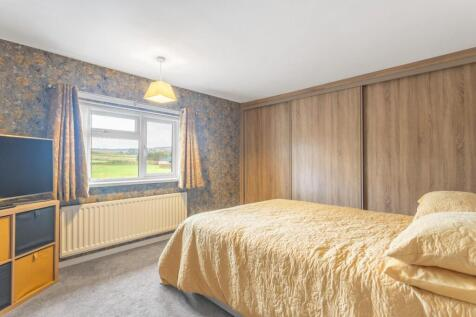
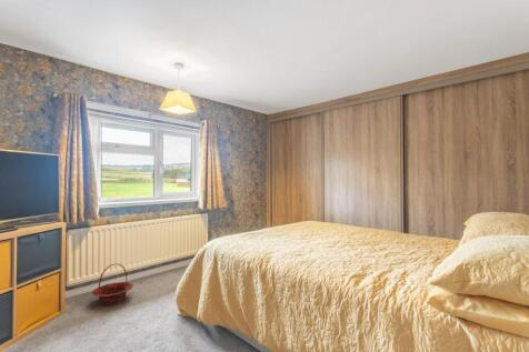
+ basket [91,263,134,306]
